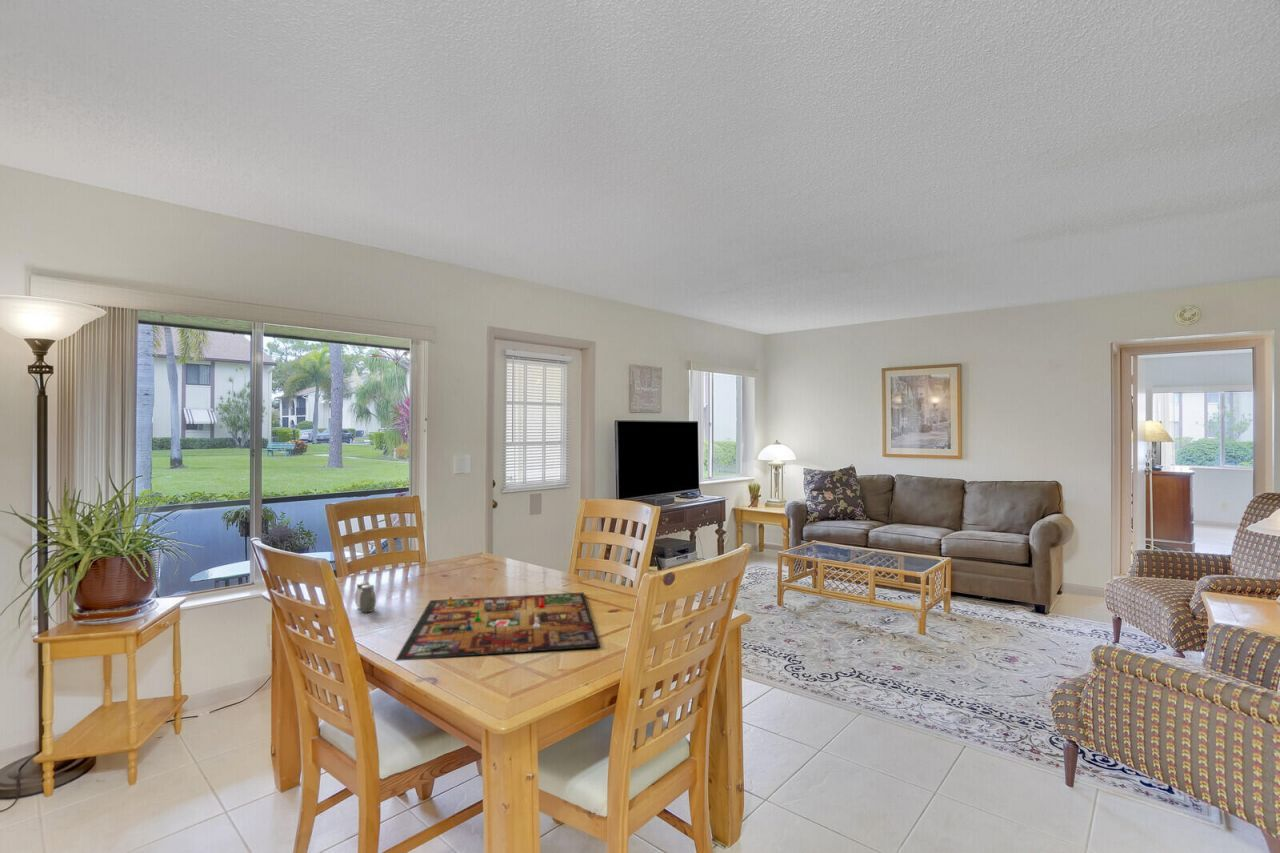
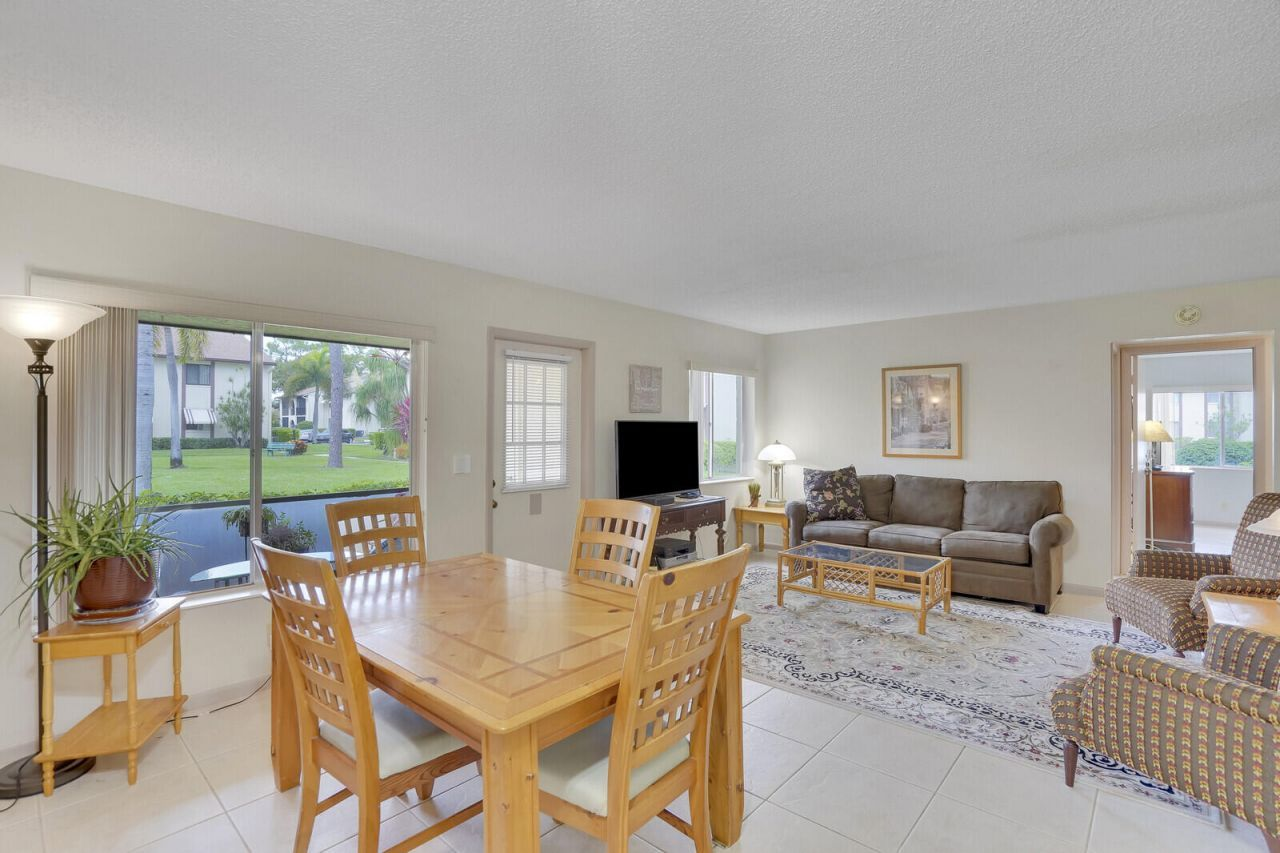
- gameboard [394,591,601,662]
- salt and pepper shaker [354,581,377,613]
